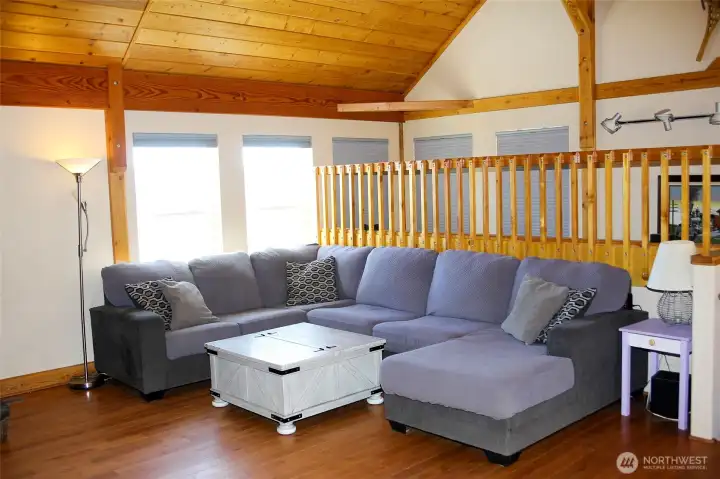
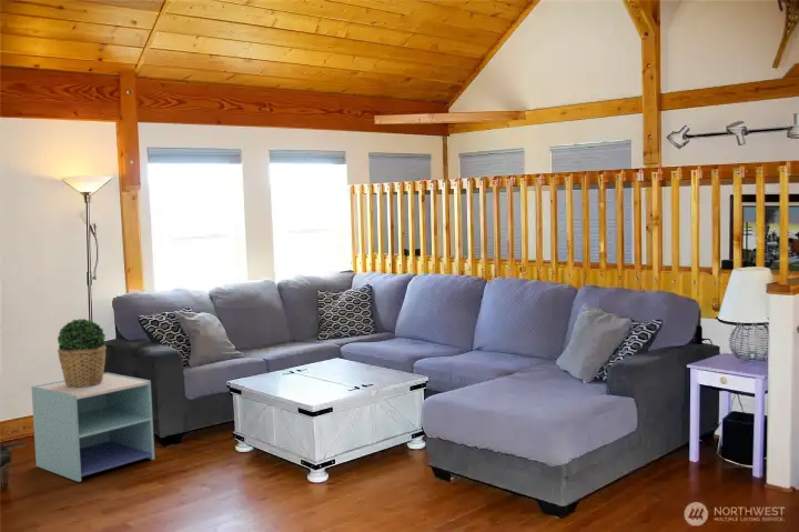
+ potted plant [57,318,108,388]
+ nightstand [30,371,155,483]
